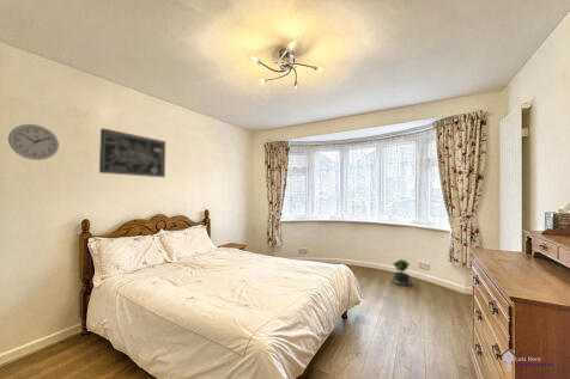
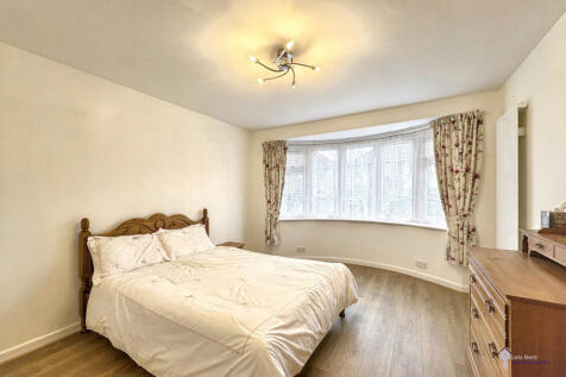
- potted plant [390,258,414,287]
- wall art [98,127,166,178]
- wall clock [7,123,60,161]
